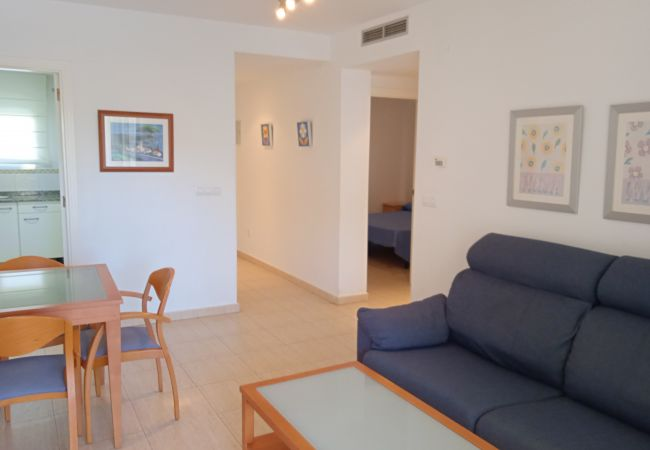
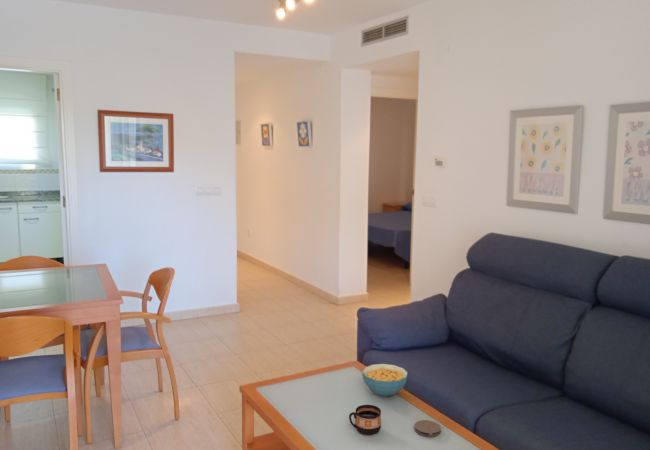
+ cereal bowl [361,363,409,398]
+ cup [348,404,382,436]
+ coaster [413,419,442,438]
